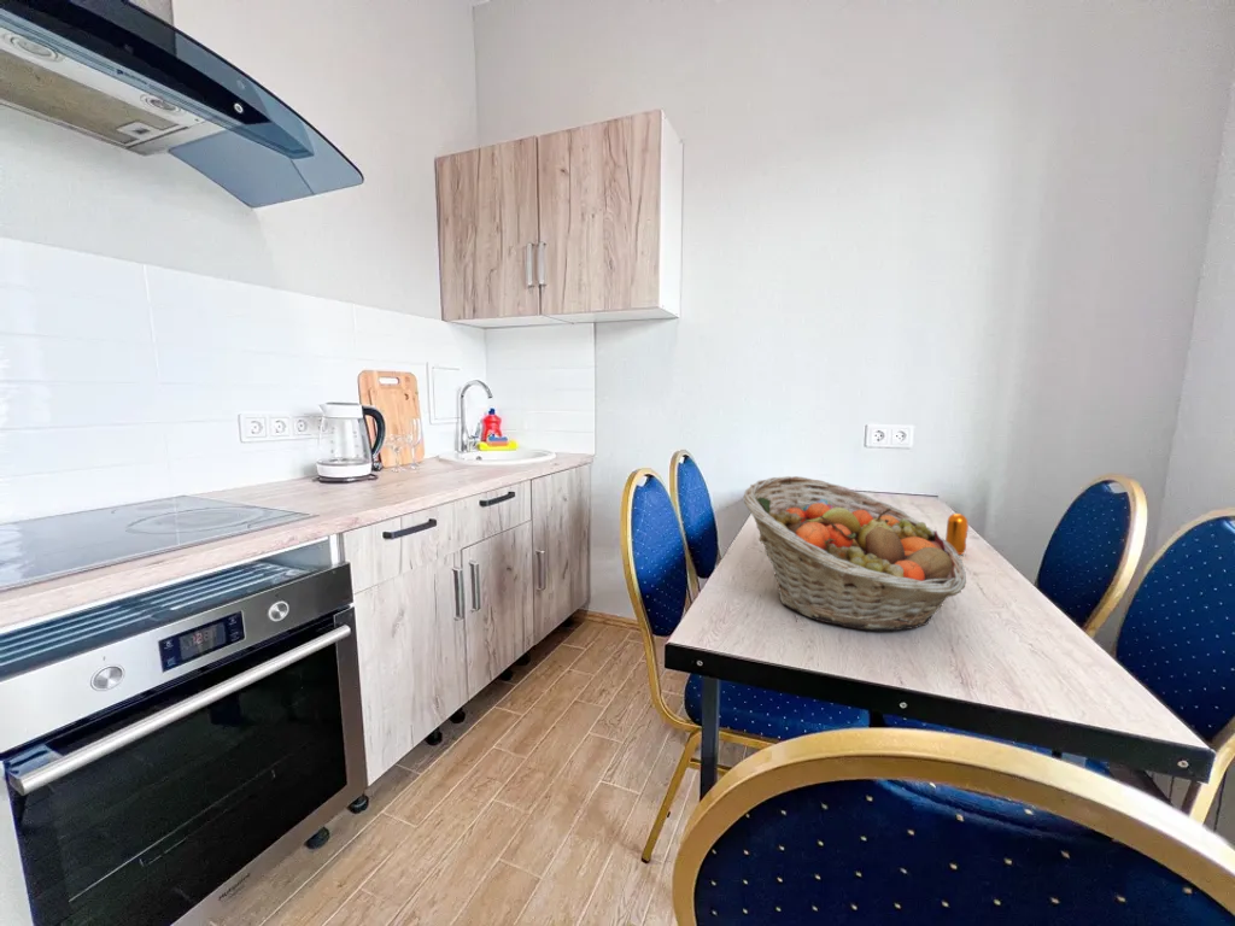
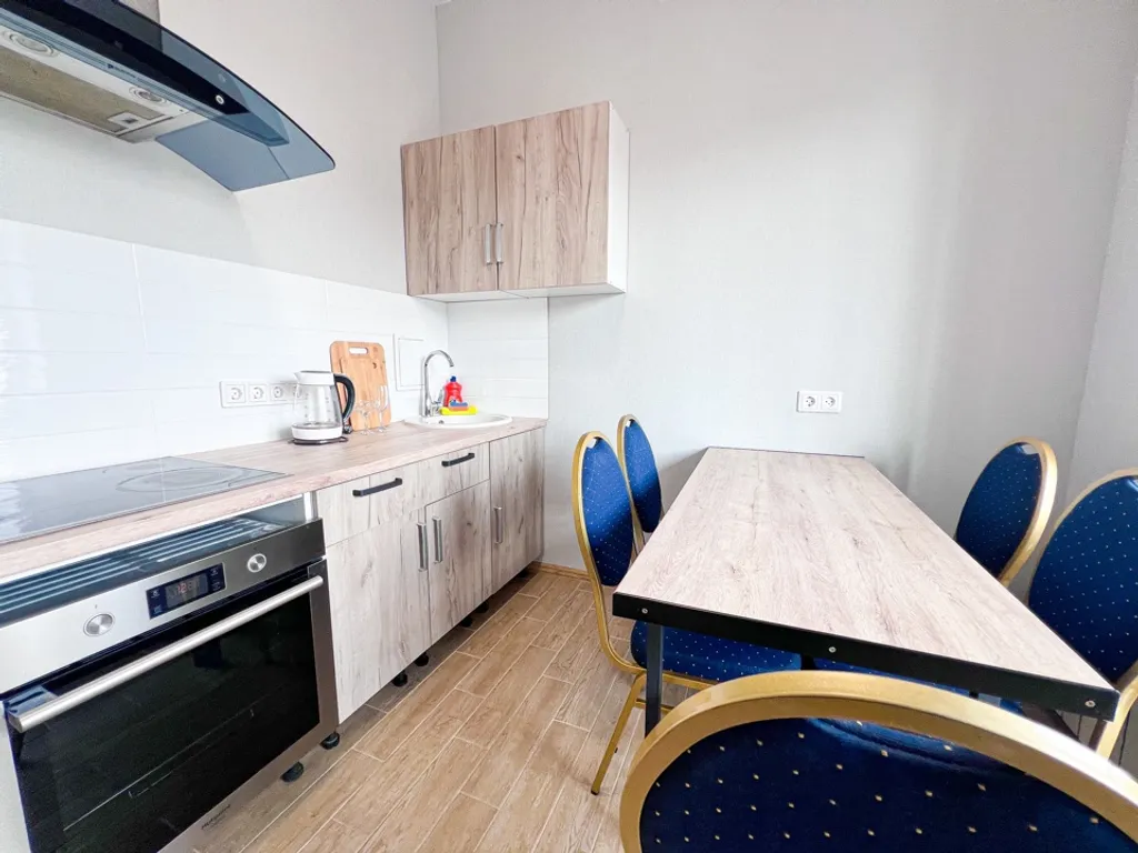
- pepper shaker [944,512,970,556]
- fruit basket [742,475,967,632]
